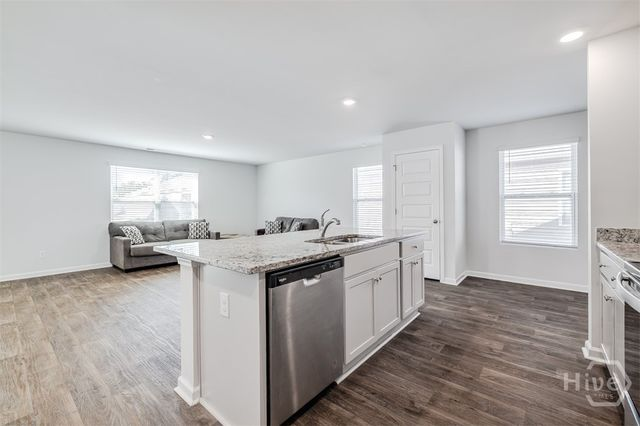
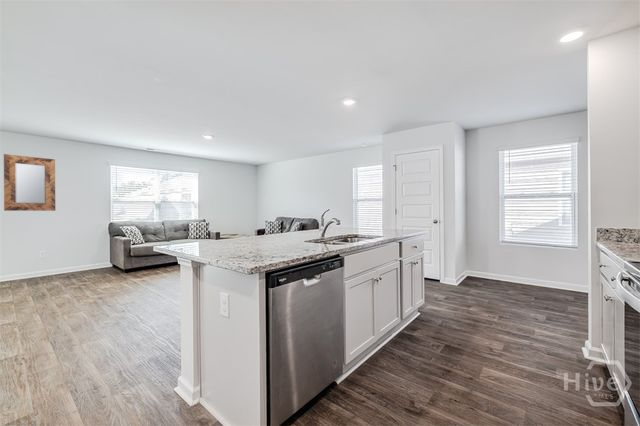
+ home mirror [3,153,56,212]
